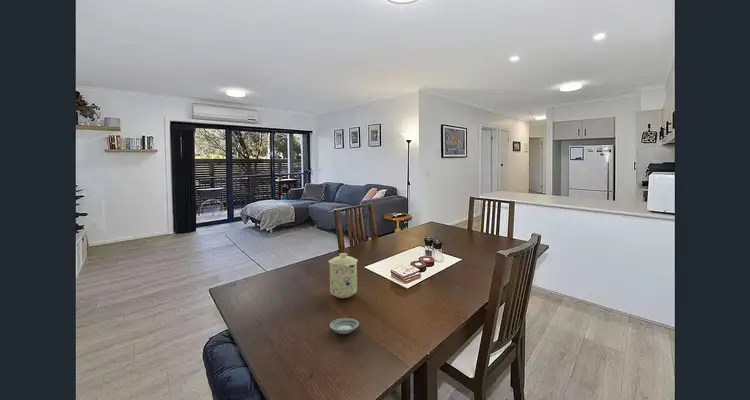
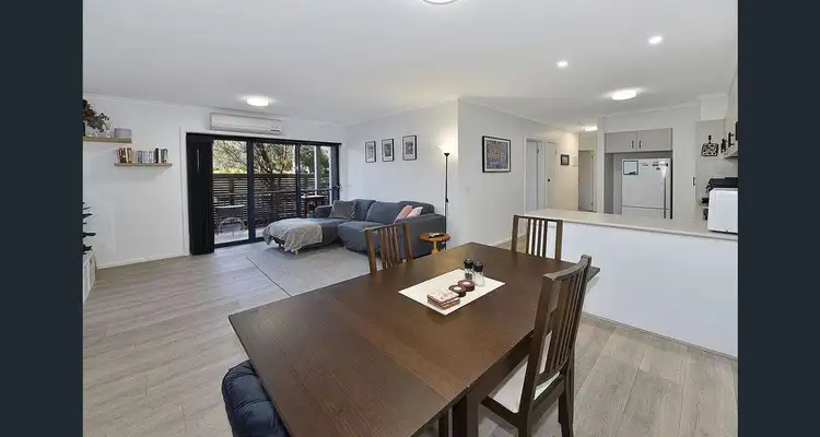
- mug [328,252,359,299]
- saucer [329,317,360,335]
